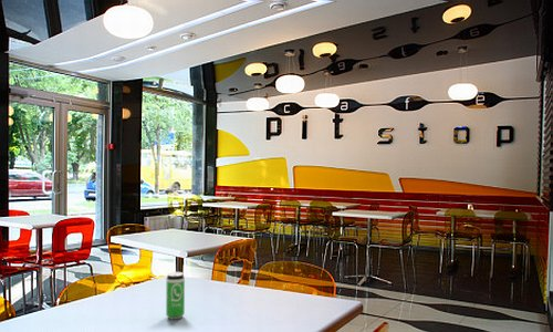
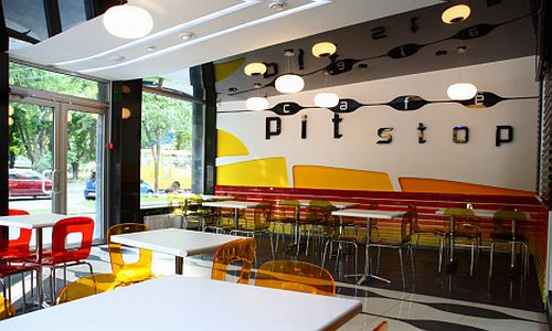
- beverage can [165,271,186,321]
